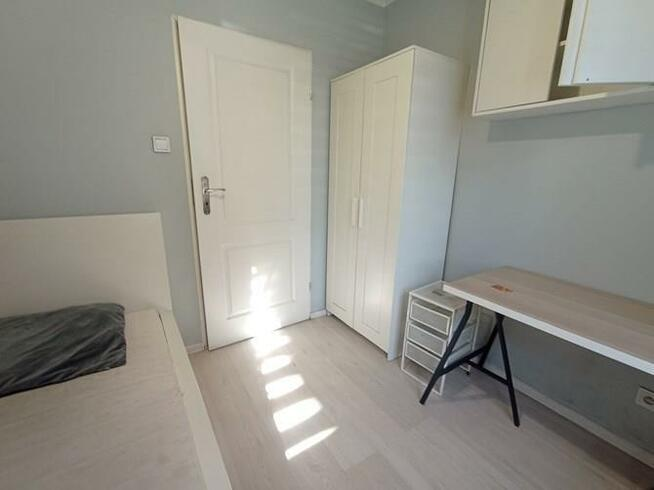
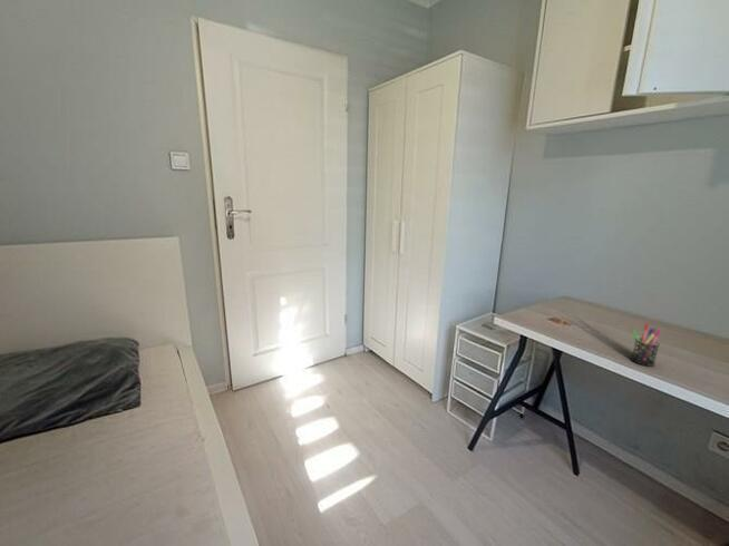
+ pen holder [630,322,662,368]
